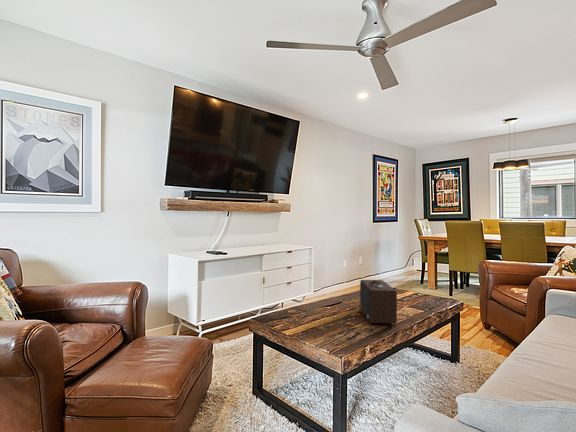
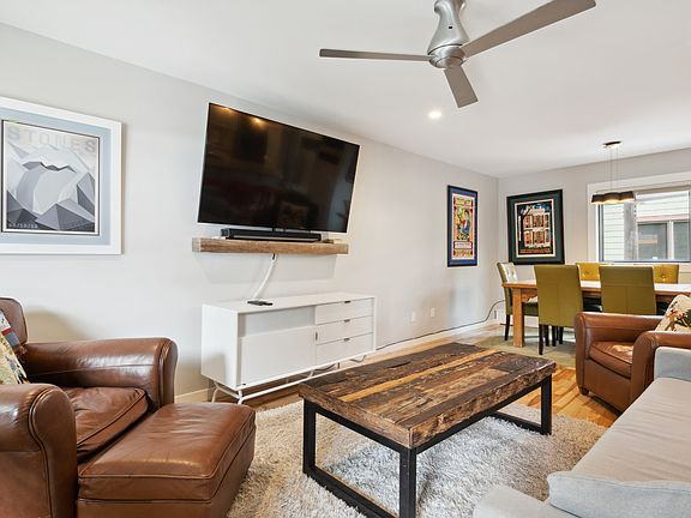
- speaker [359,279,398,324]
